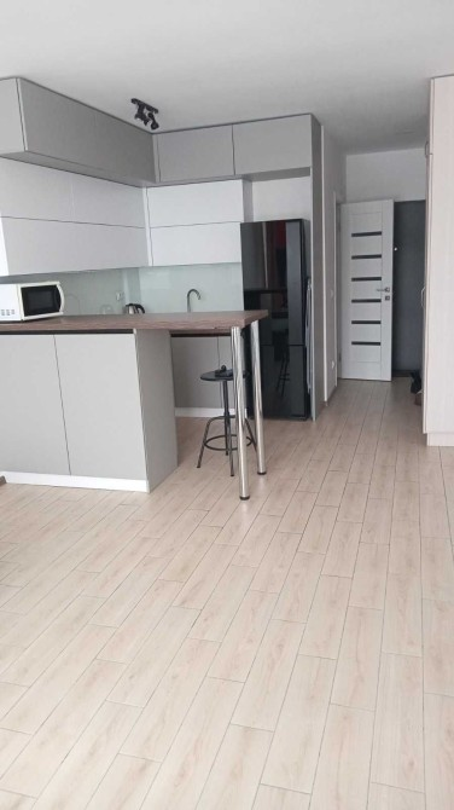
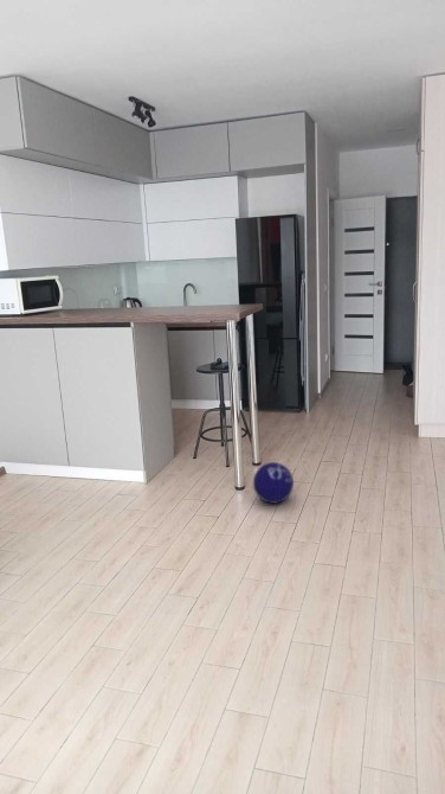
+ ball [252,461,295,505]
